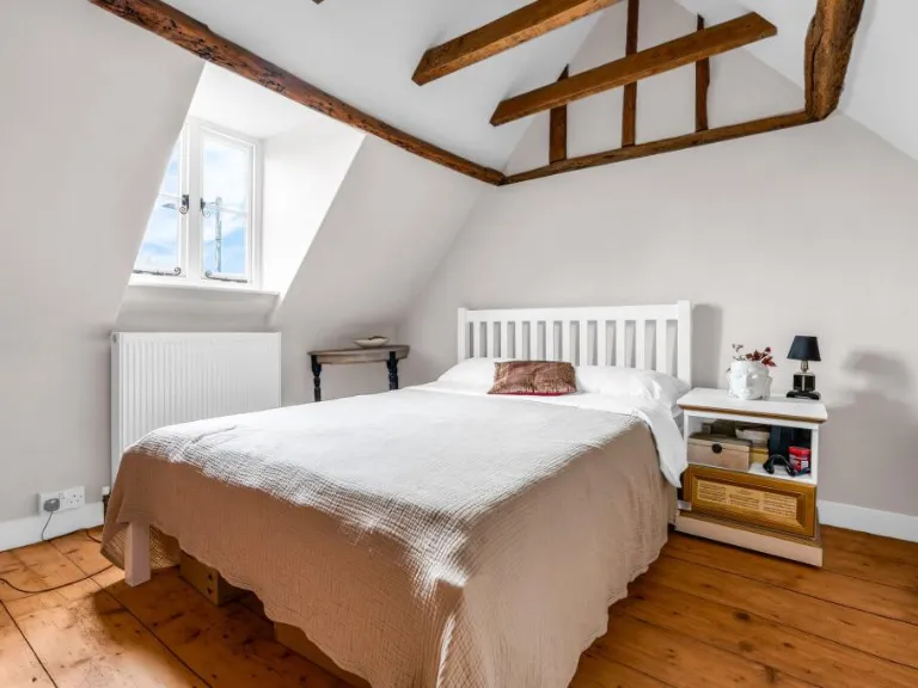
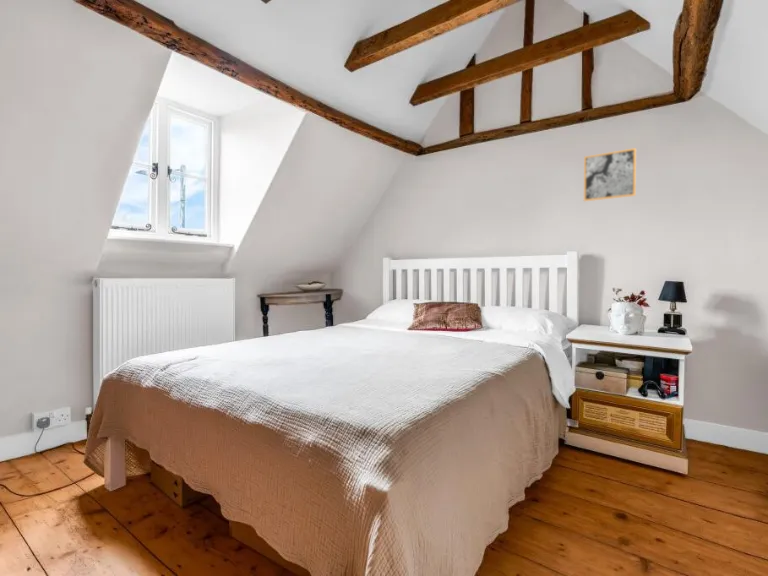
+ wall art [583,147,637,203]
